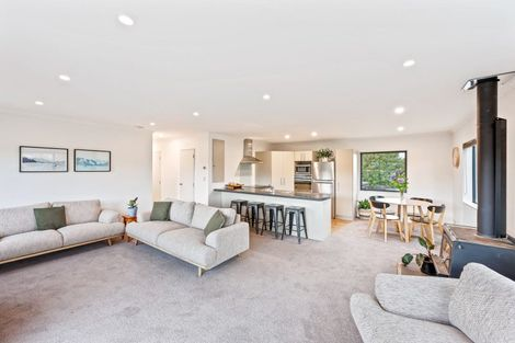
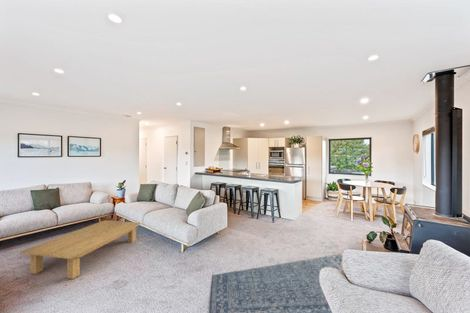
+ coffee table [19,219,142,280]
+ rug [208,253,343,313]
